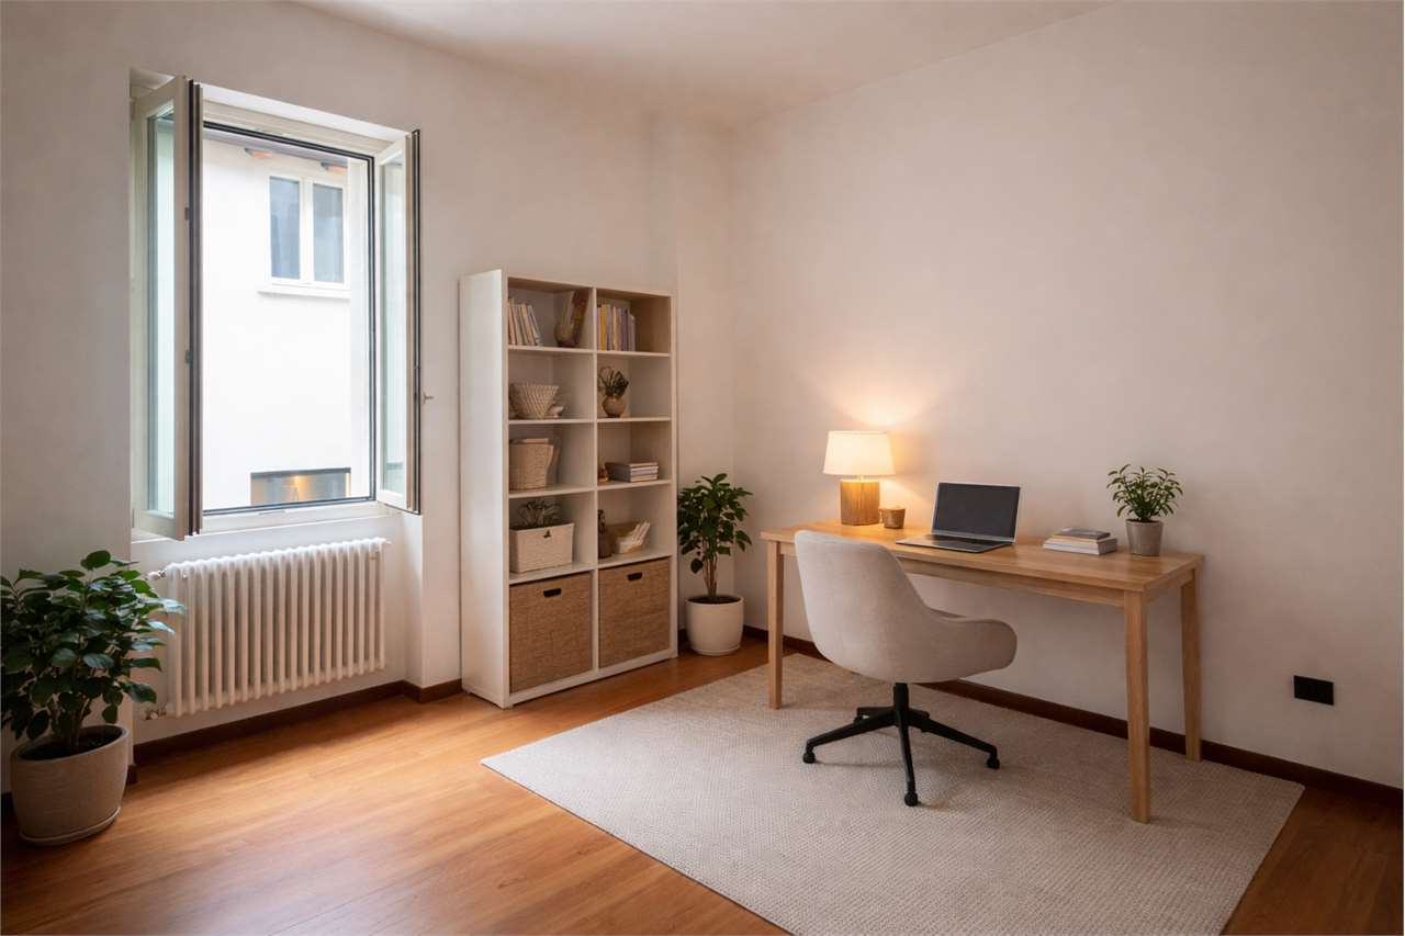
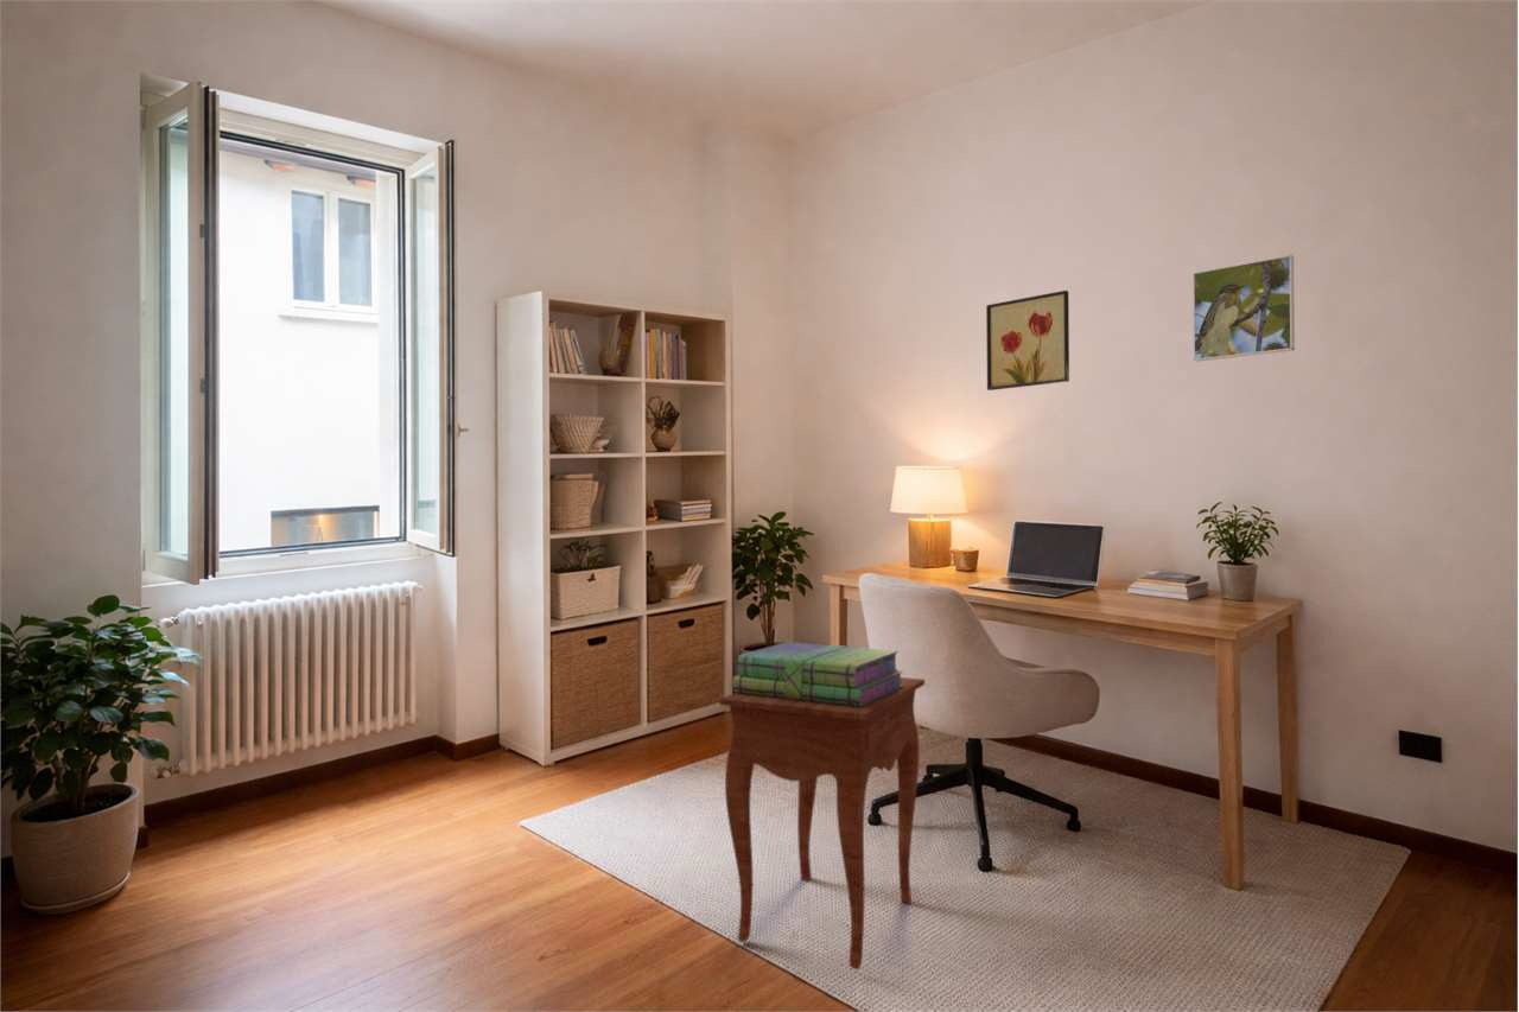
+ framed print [1191,254,1296,363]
+ stack of books [731,641,904,706]
+ side table [718,676,926,970]
+ wall art [985,289,1070,392]
